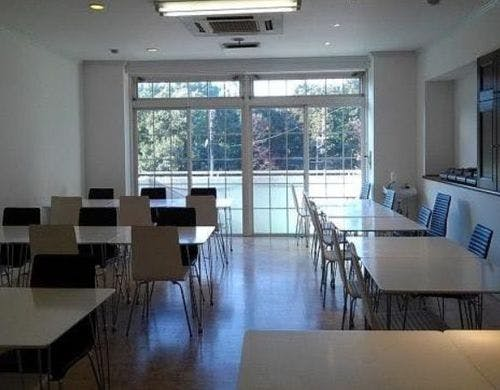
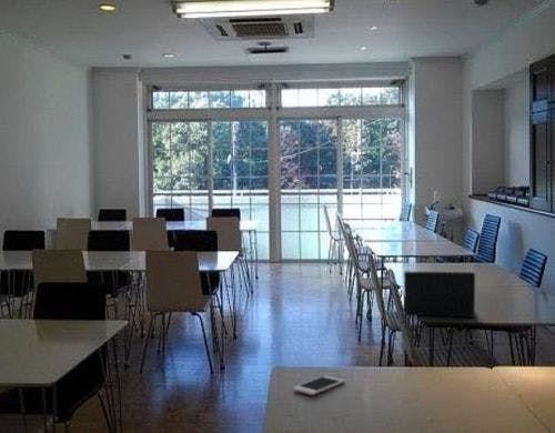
+ cell phone [292,374,345,396]
+ laptop [403,271,476,319]
